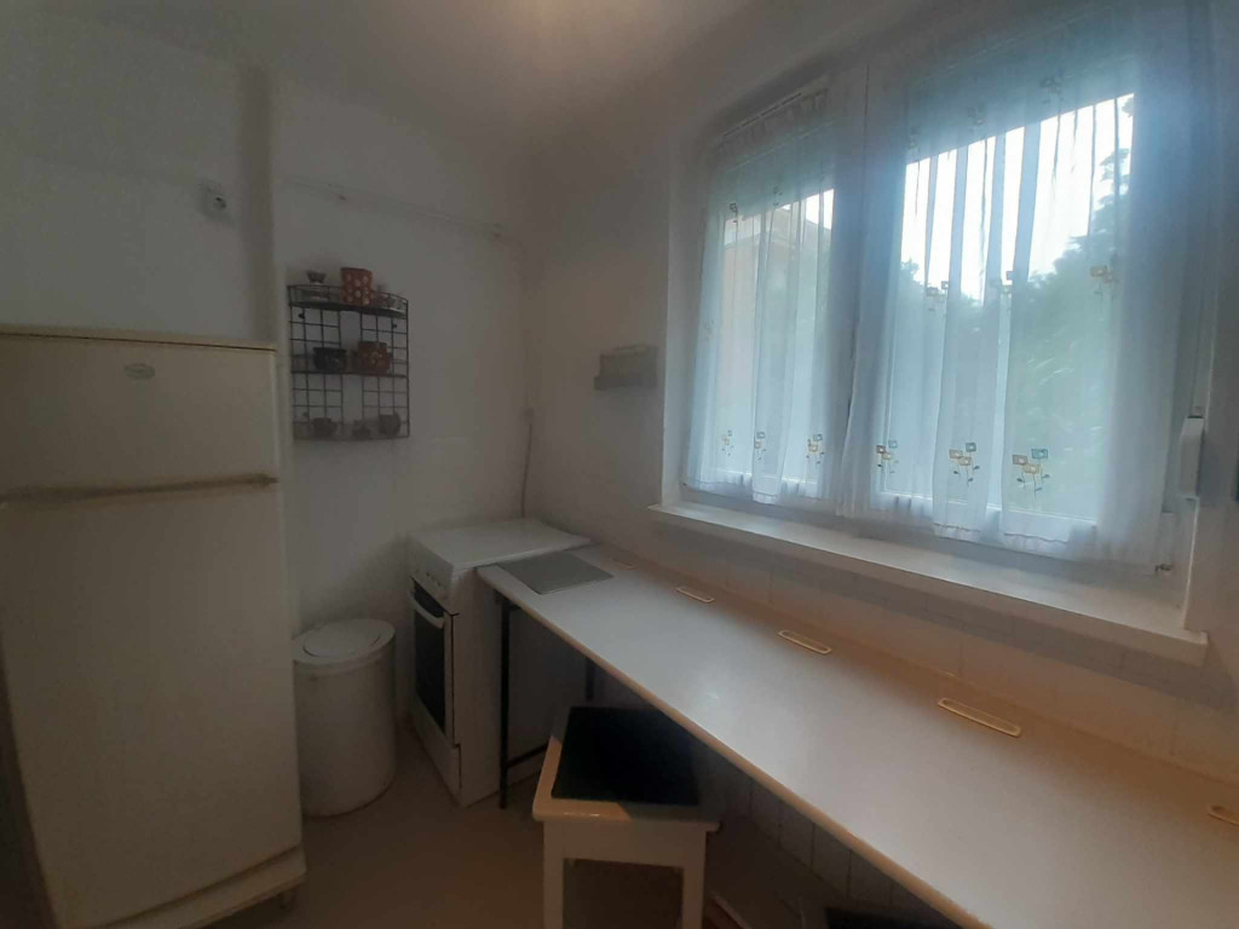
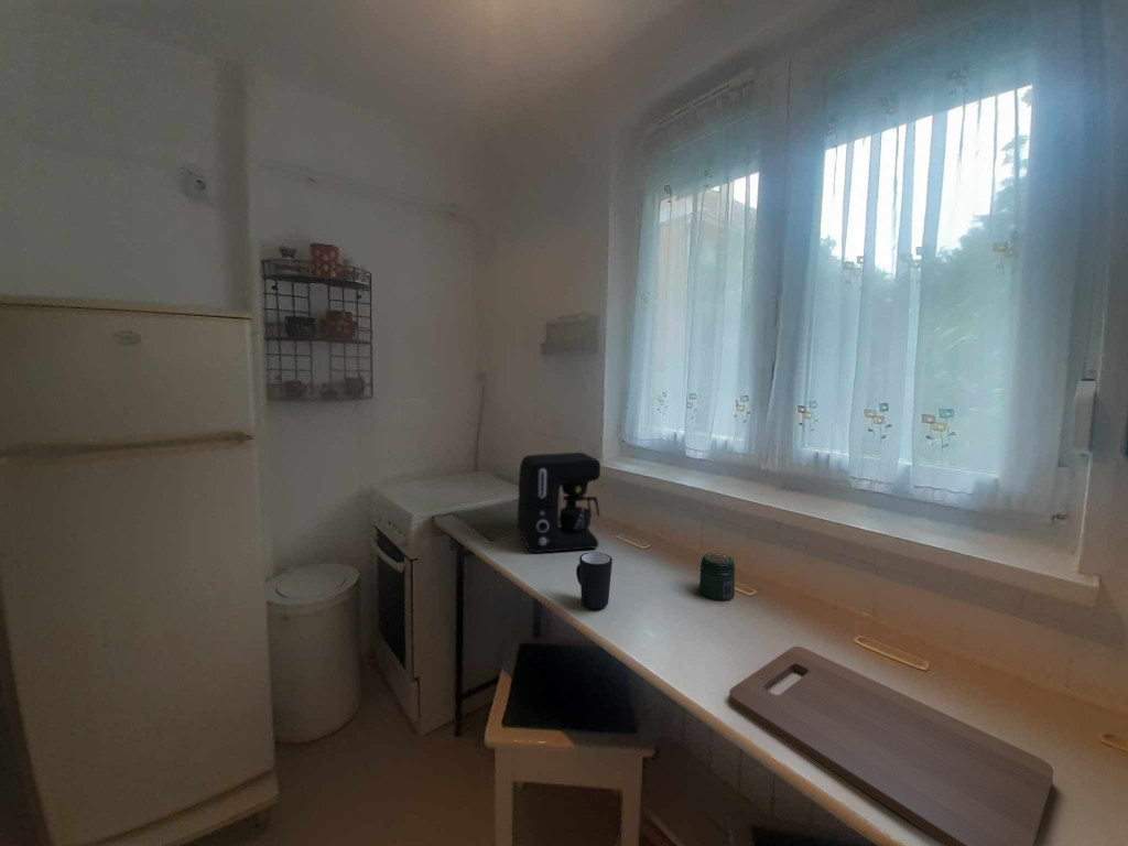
+ coffee maker [517,452,601,554]
+ jar [698,552,736,603]
+ cutting board [728,646,1054,846]
+ mug [575,551,614,609]
